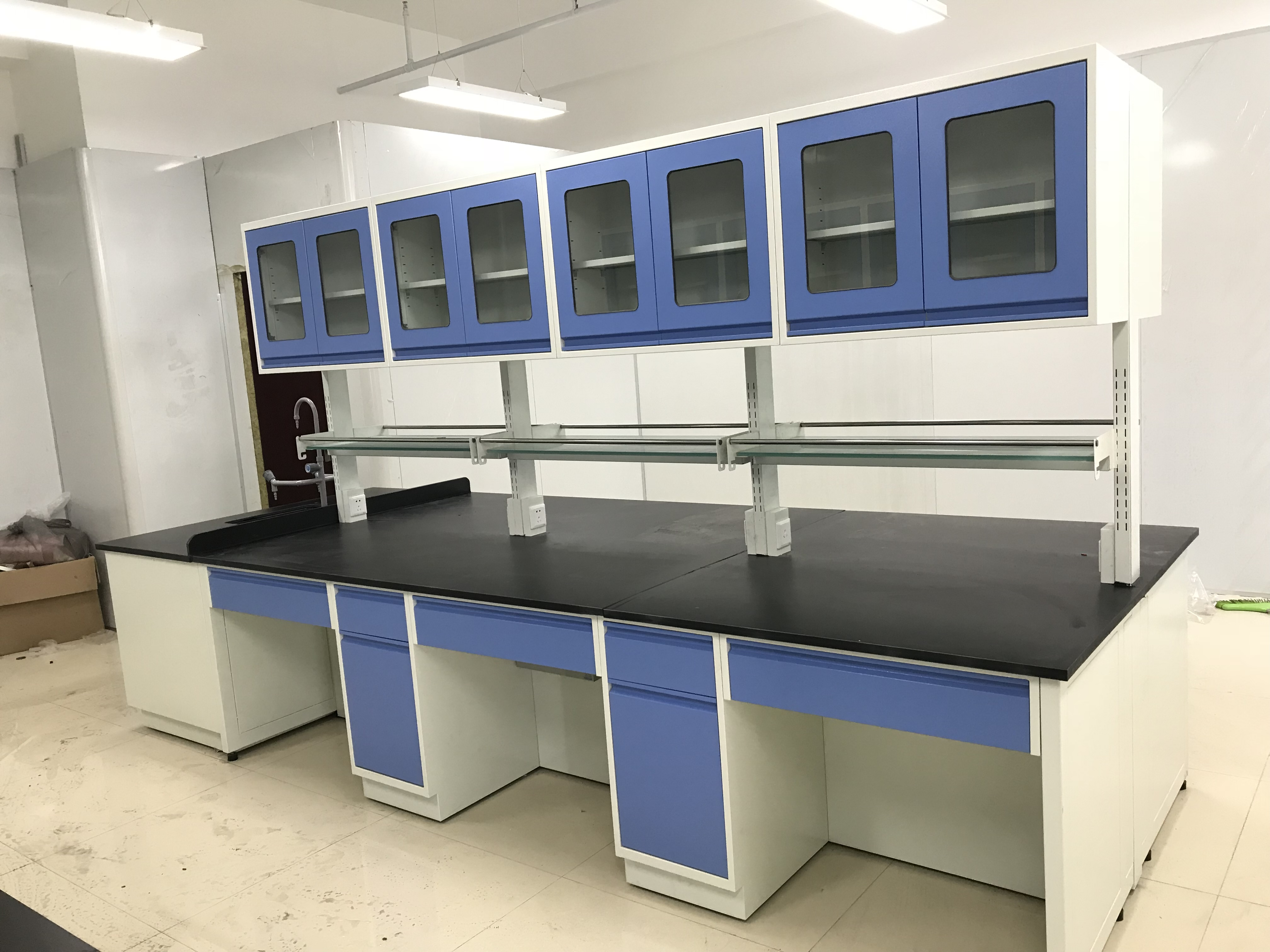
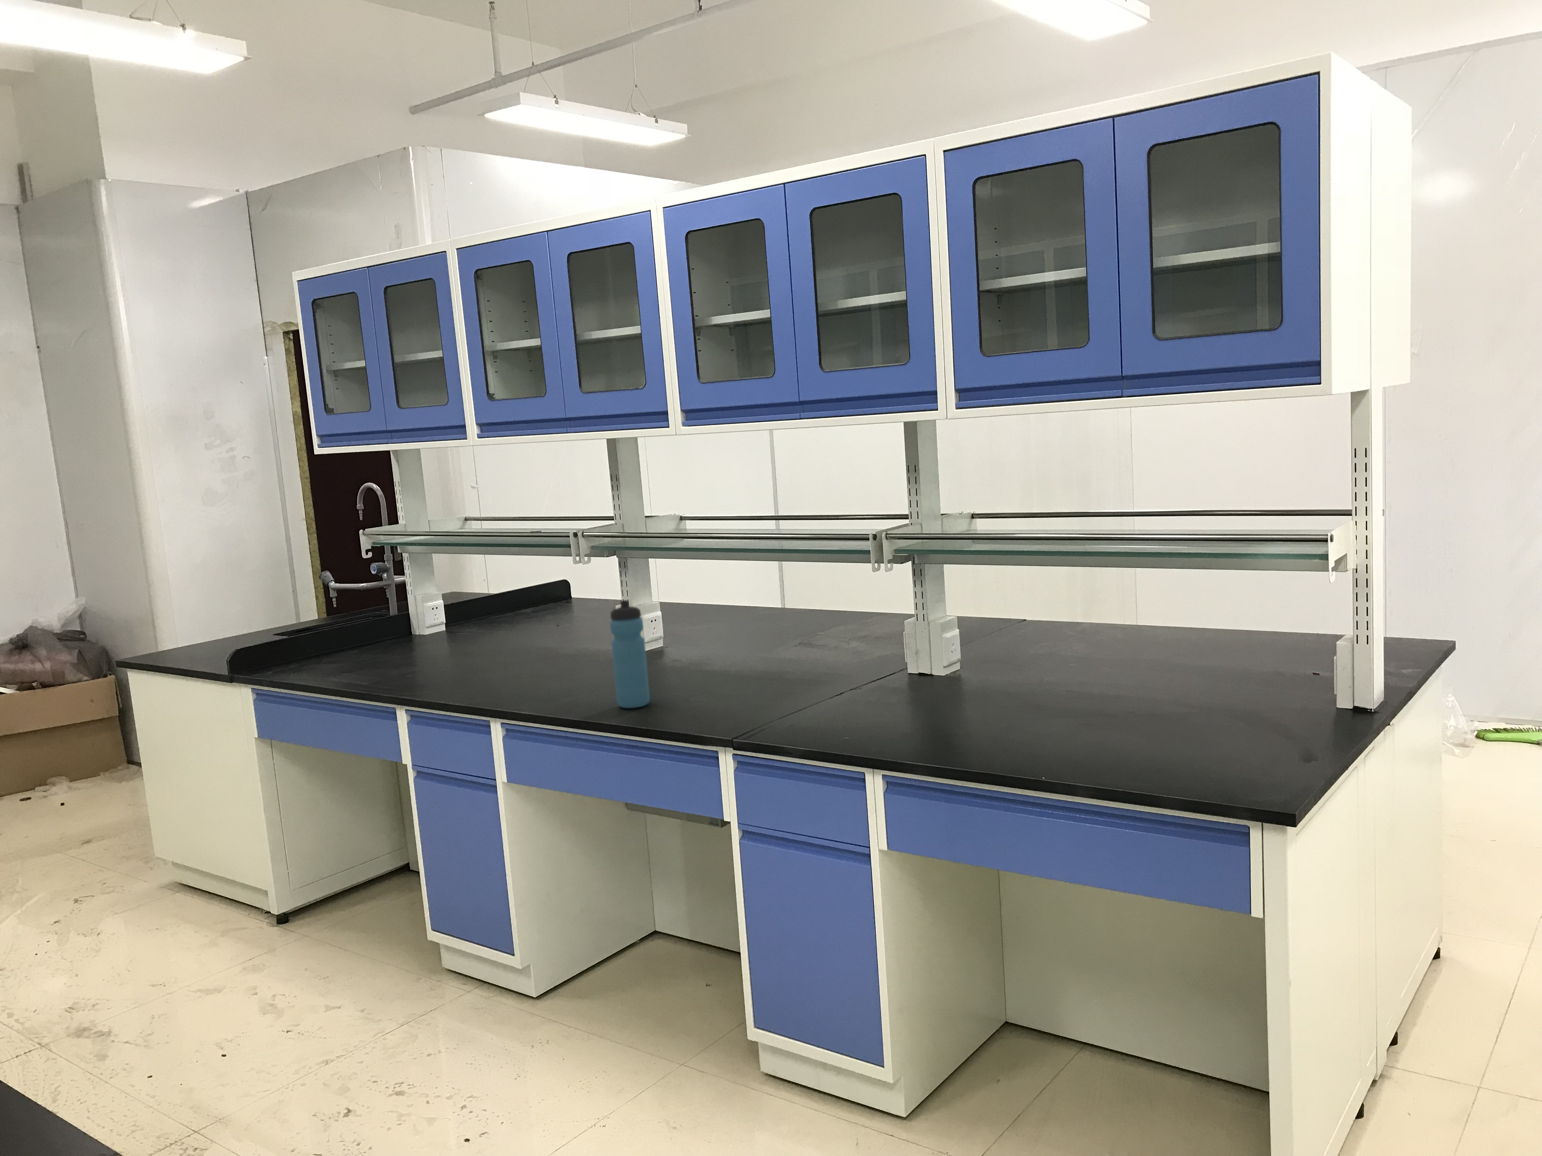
+ water bottle [610,600,650,709]
